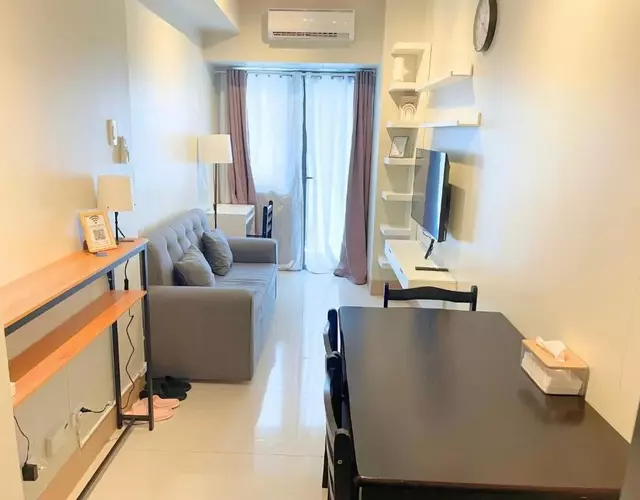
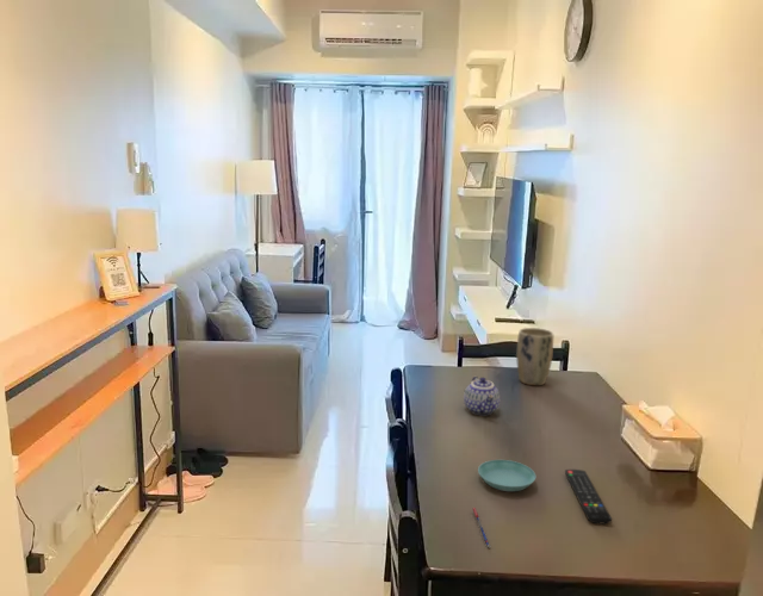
+ saucer [477,459,536,492]
+ remote control [564,468,613,524]
+ plant pot [515,327,554,386]
+ pen [471,507,491,548]
+ teapot [463,375,501,416]
